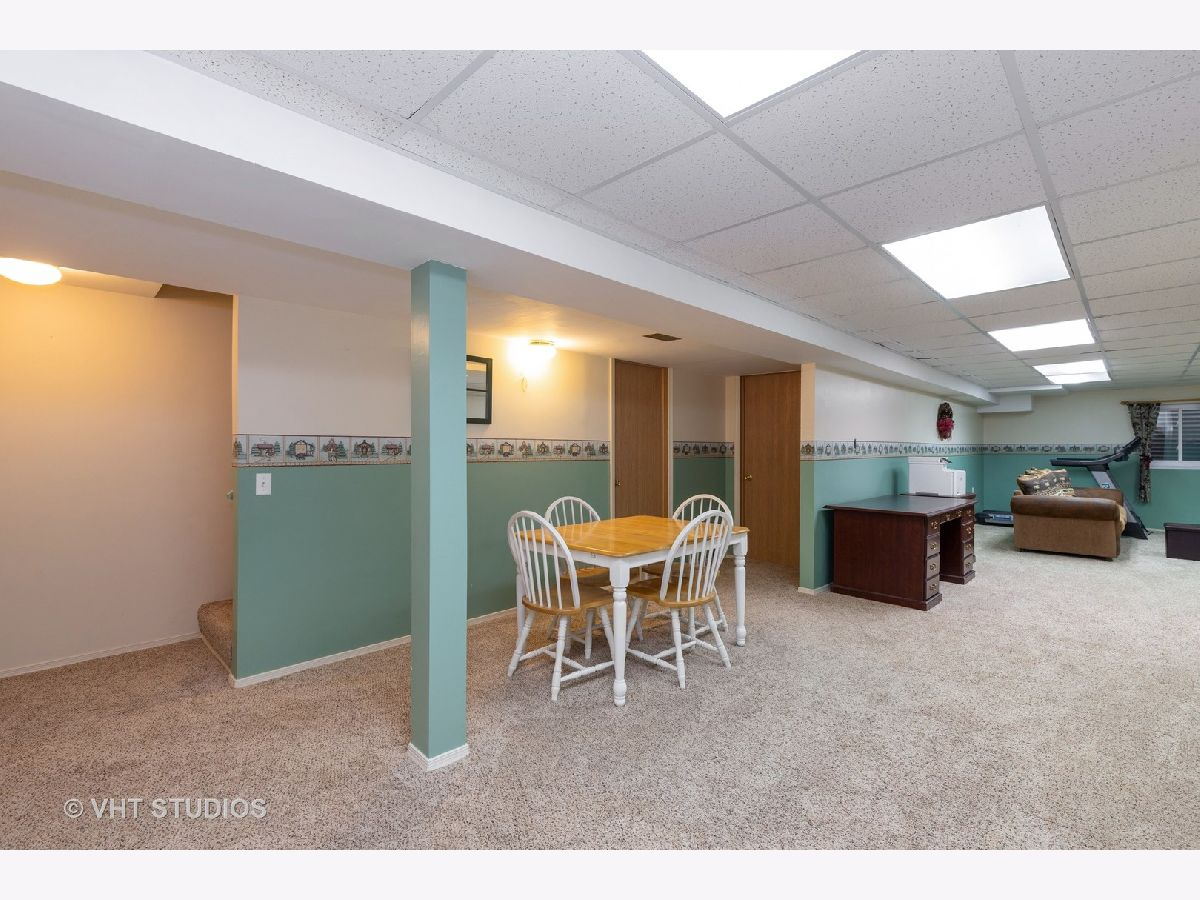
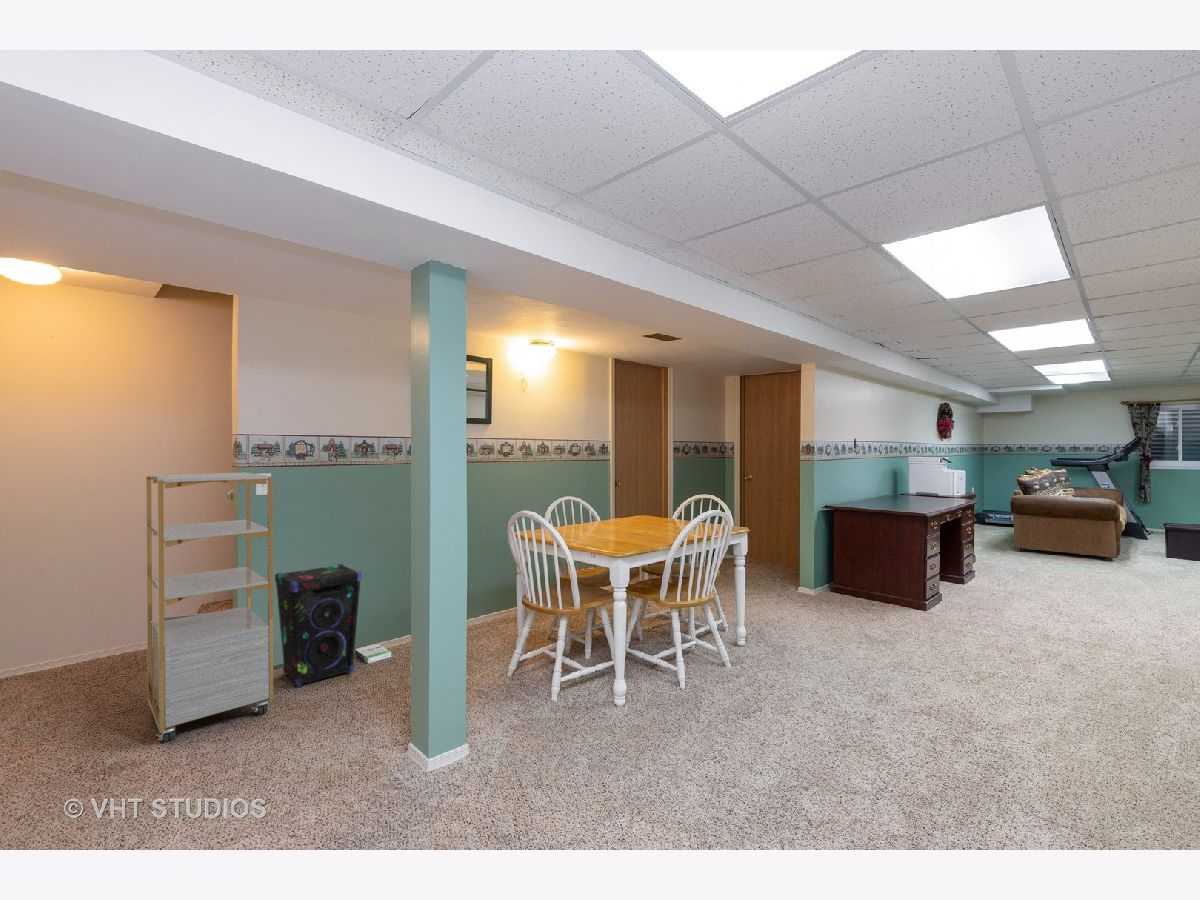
+ speaker [274,562,363,688]
+ box [354,643,392,664]
+ shelving unit [145,471,274,744]
